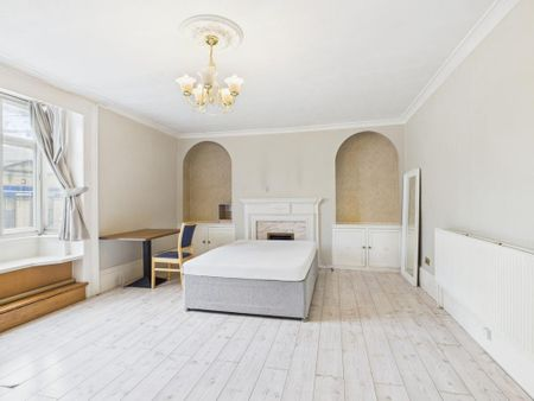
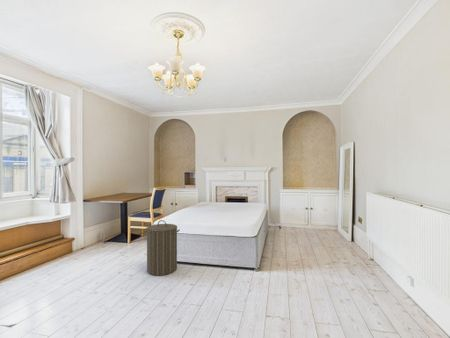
+ laundry hamper [144,219,181,277]
